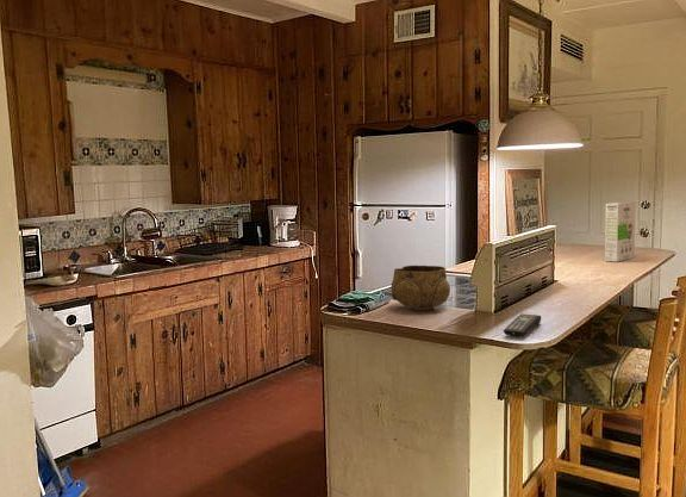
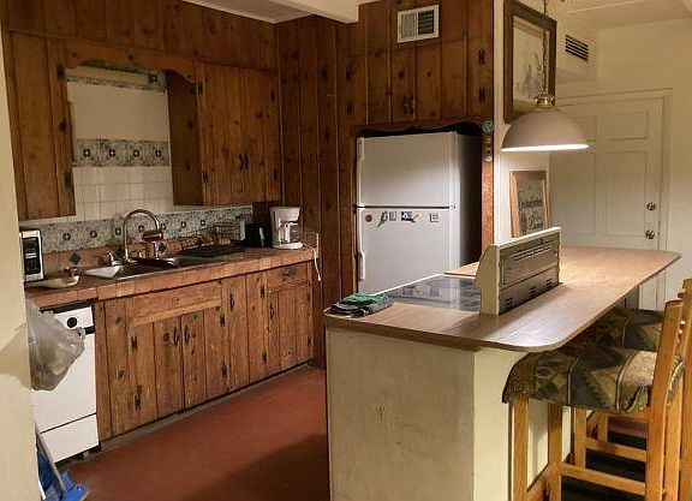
- decorative bowl [389,265,451,311]
- remote control [503,312,542,337]
- cereal box [604,200,636,262]
